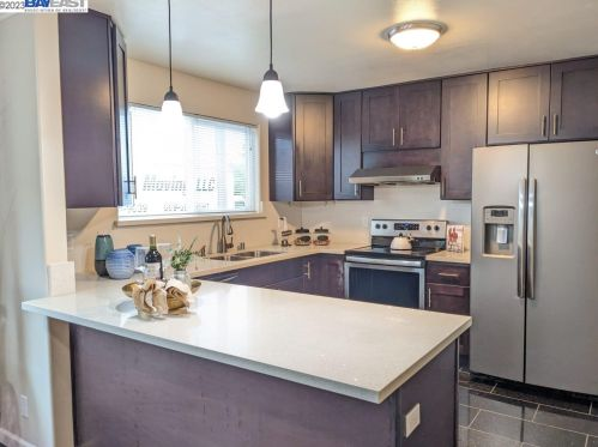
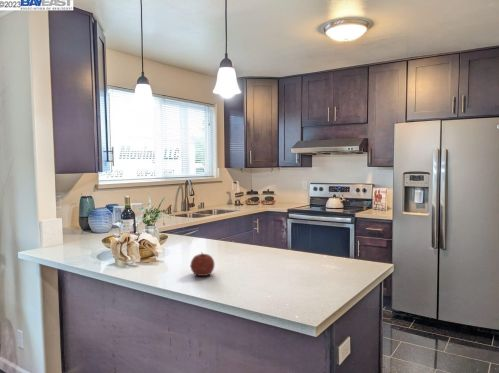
+ fruit [189,251,216,277]
